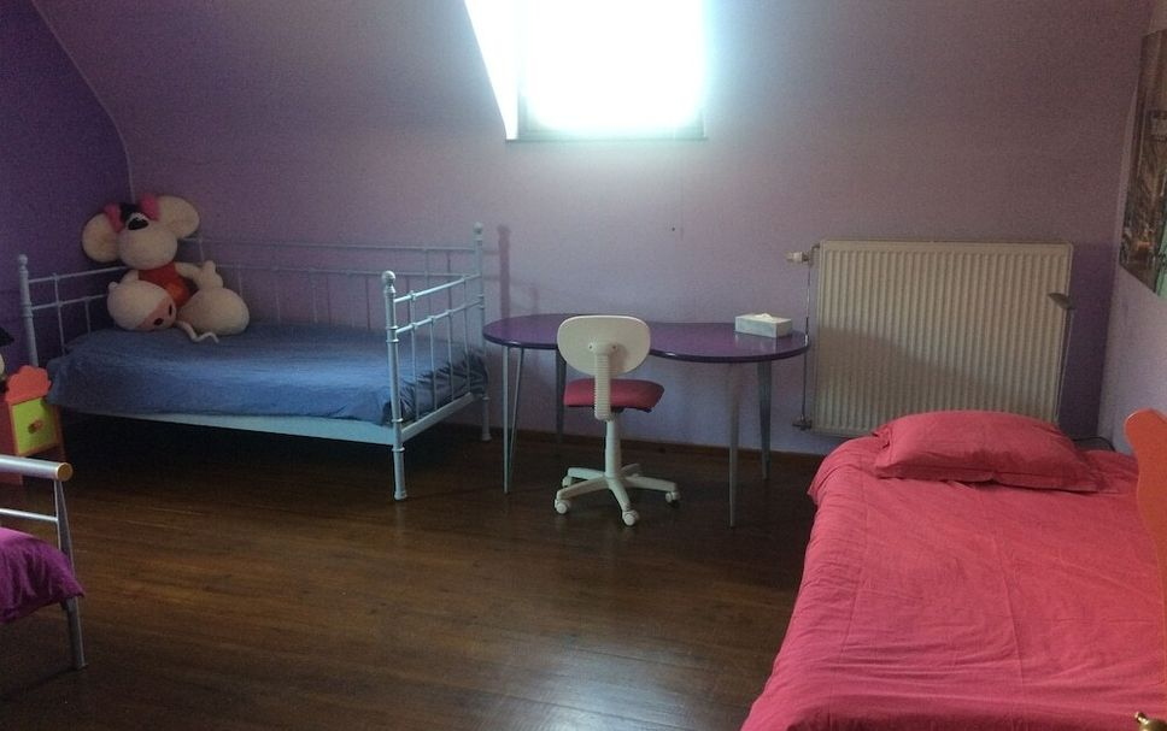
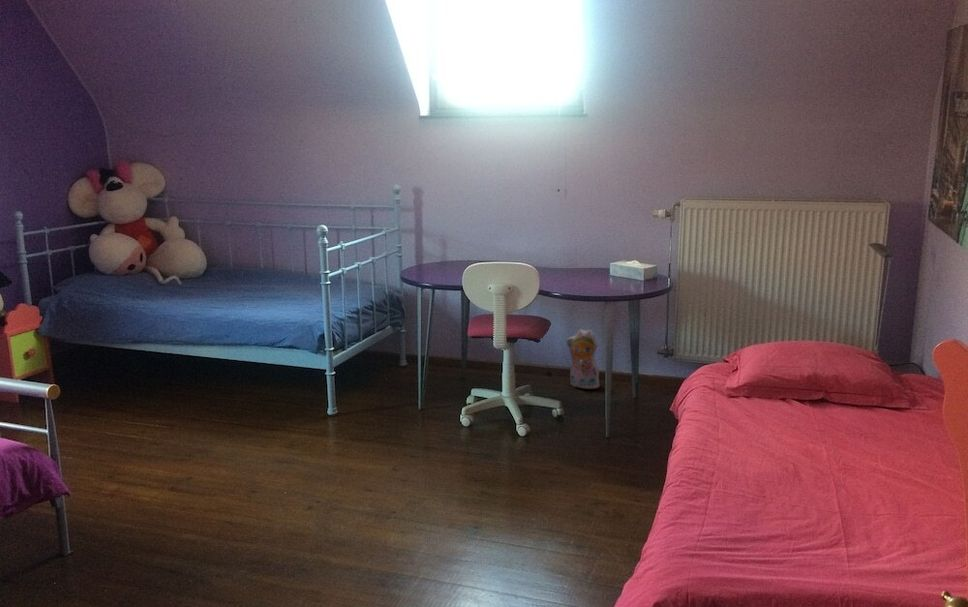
+ plush toy [565,328,600,390]
